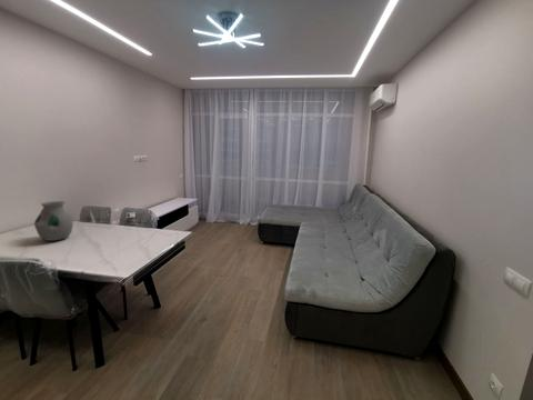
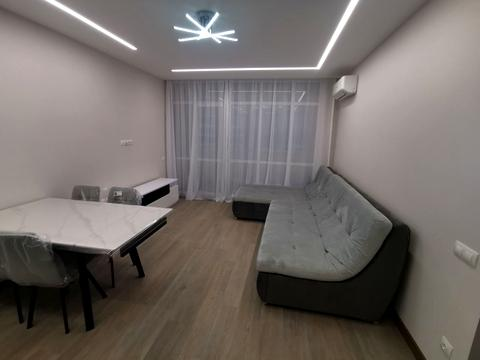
- vase [33,200,74,242]
